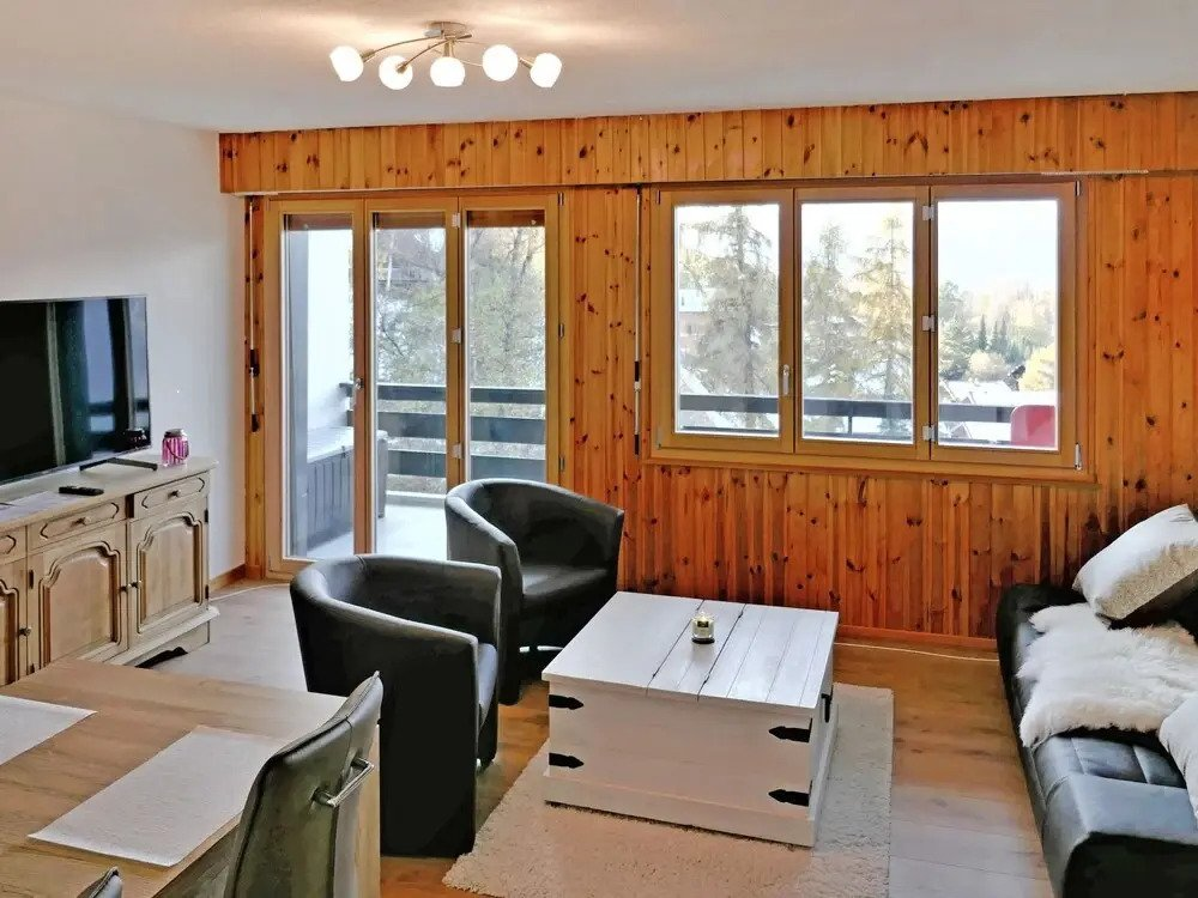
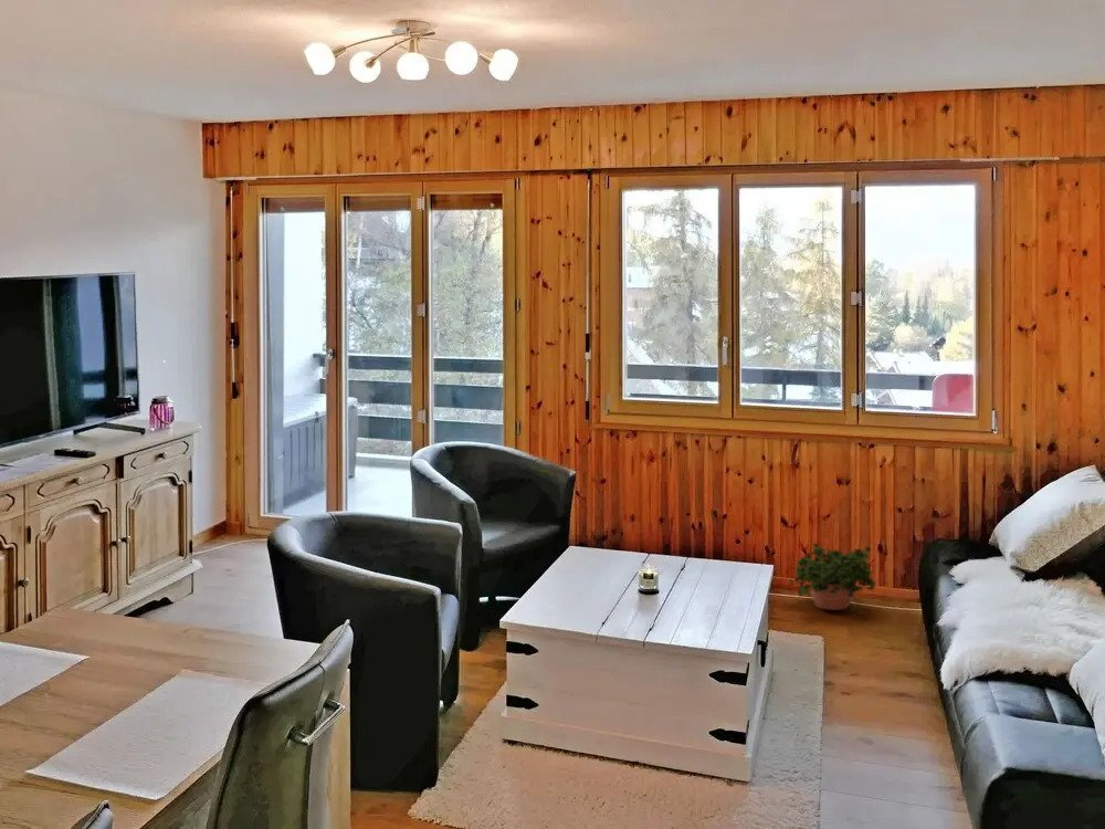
+ potted plant [786,542,877,617]
